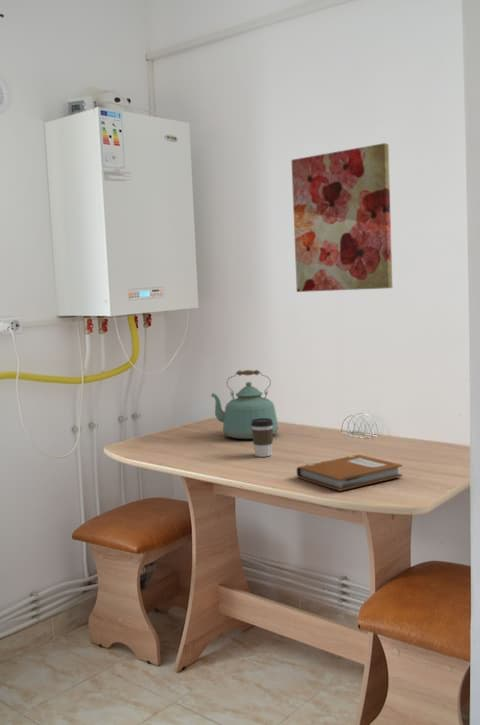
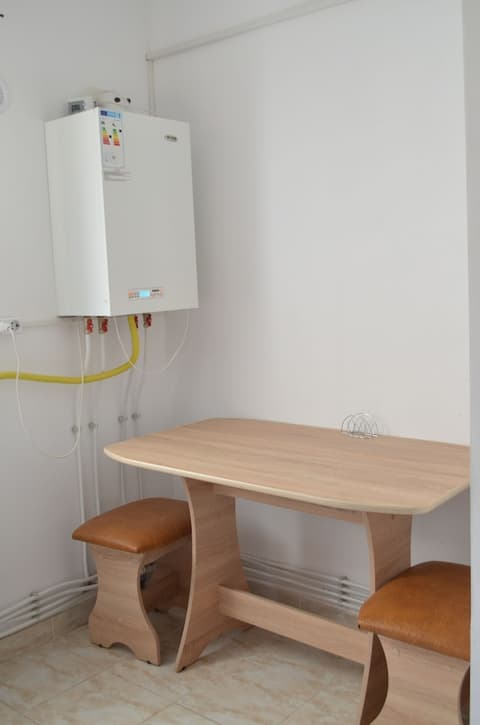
- coffee cup [251,418,274,458]
- notebook [296,454,403,492]
- kettle [210,369,280,440]
- wall art [290,142,393,293]
